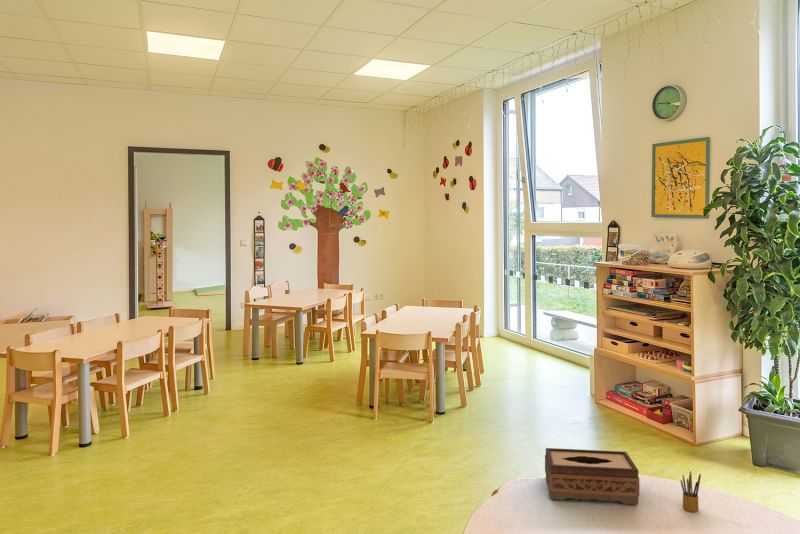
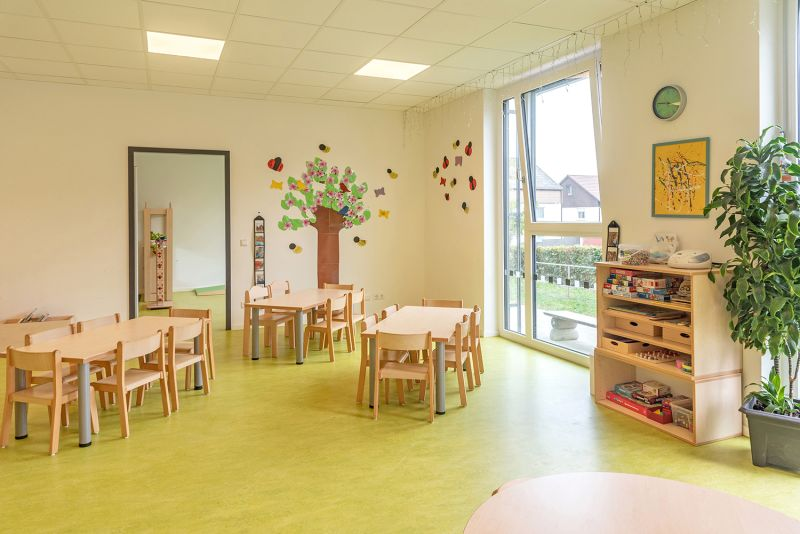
- pencil box [680,470,702,513]
- tissue box [544,447,640,505]
